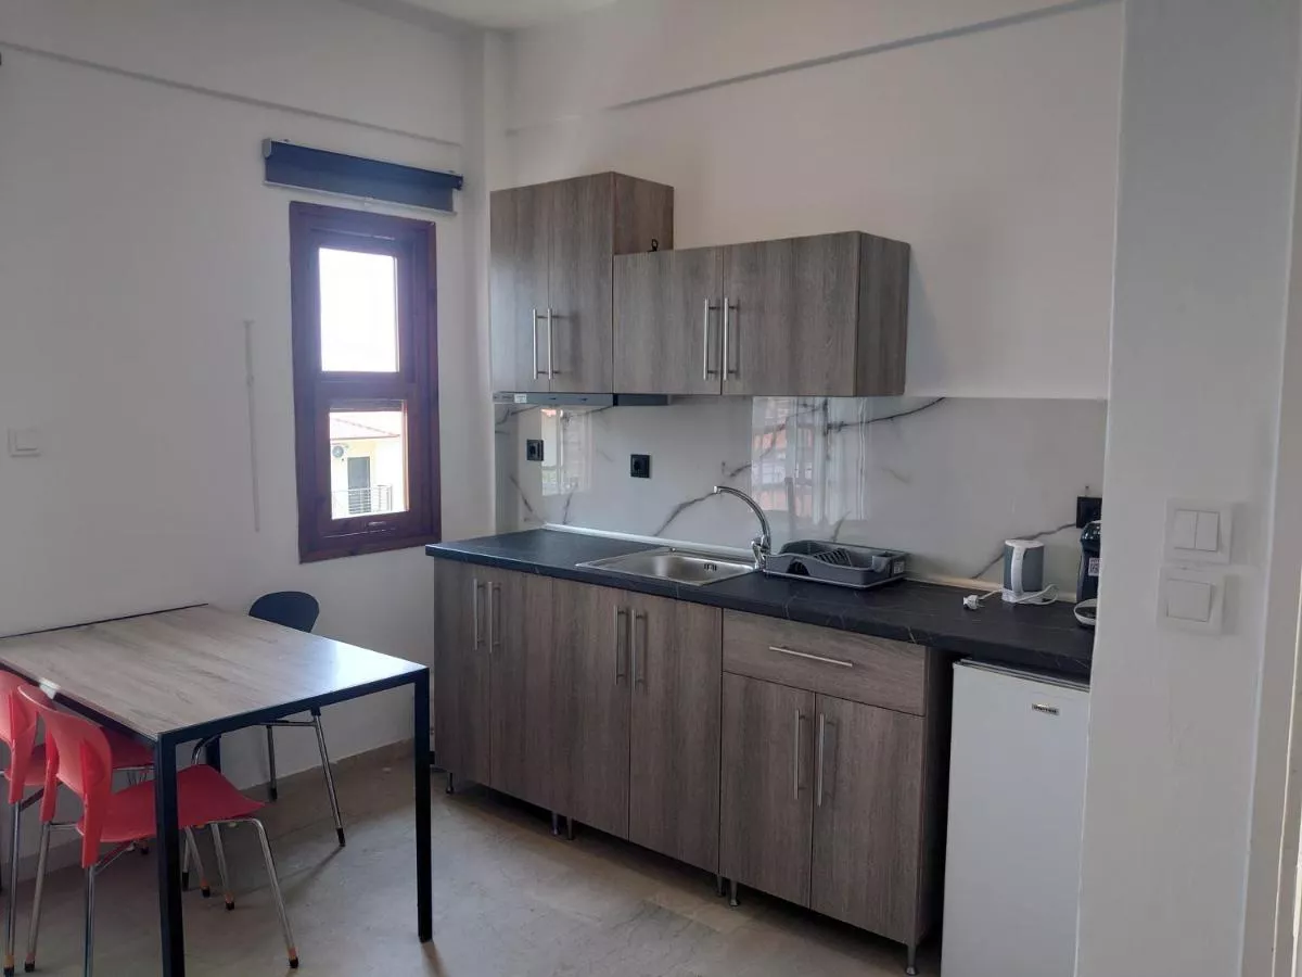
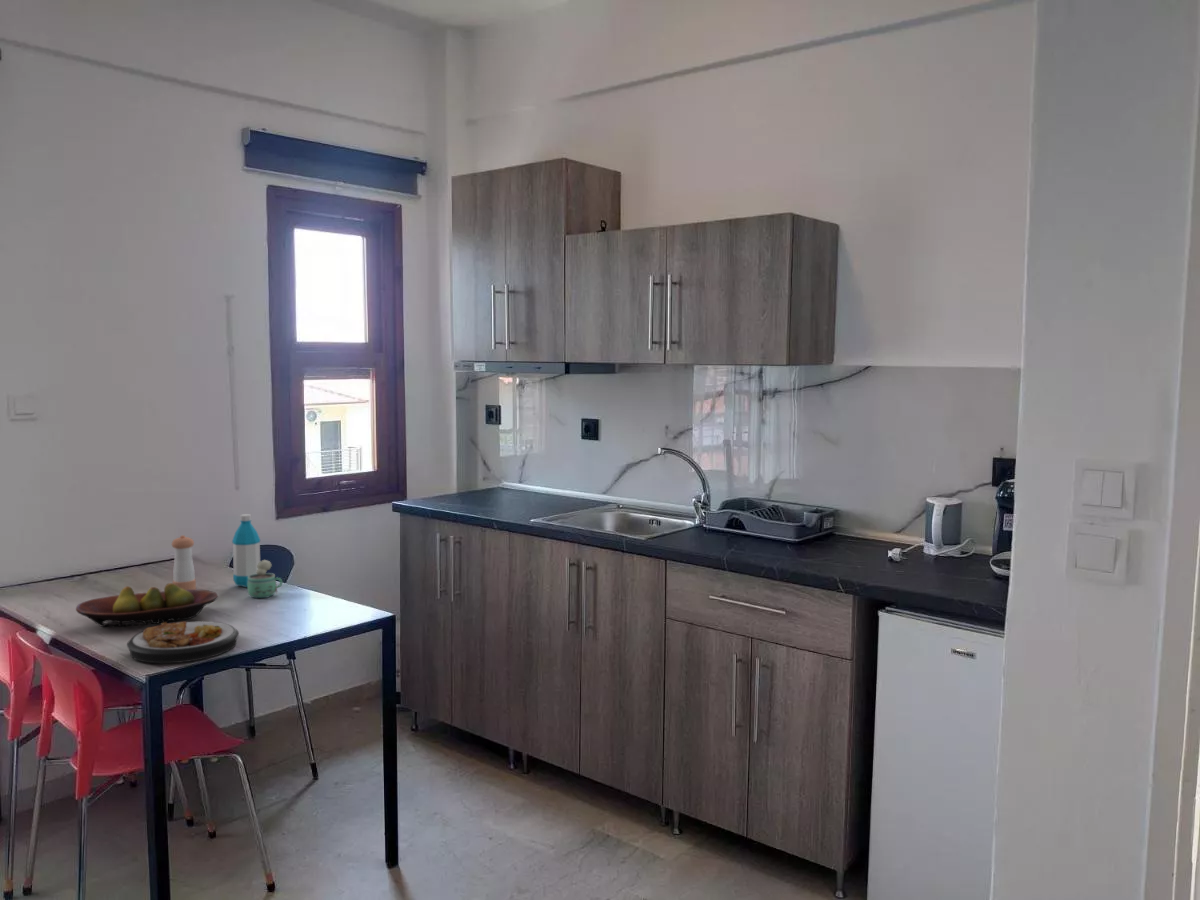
+ pepper shaker [171,534,197,590]
+ water bottle [231,513,261,588]
+ plate [126,620,240,664]
+ chocolate milk [247,559,283,599]
+ fruit bowl [75,582,219,628]
